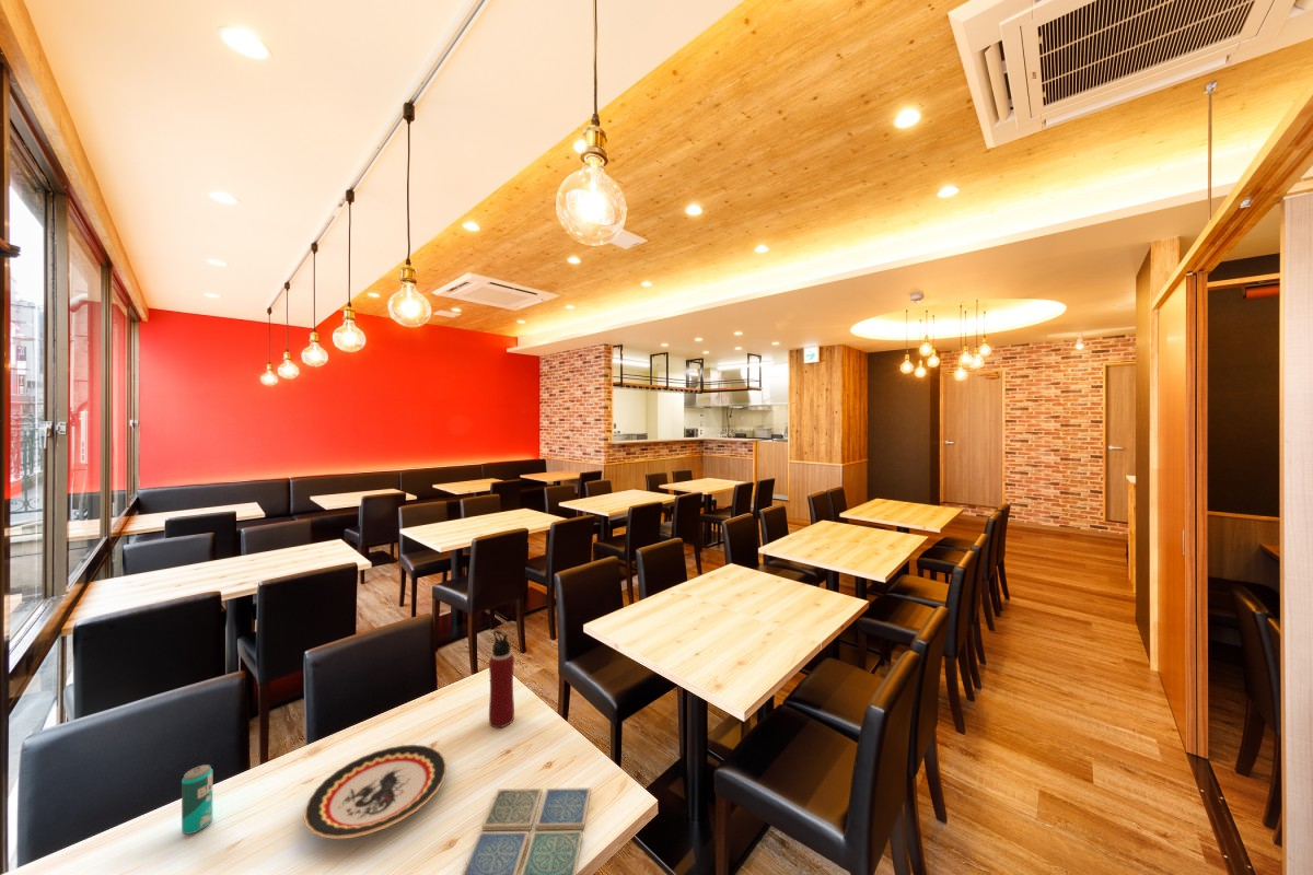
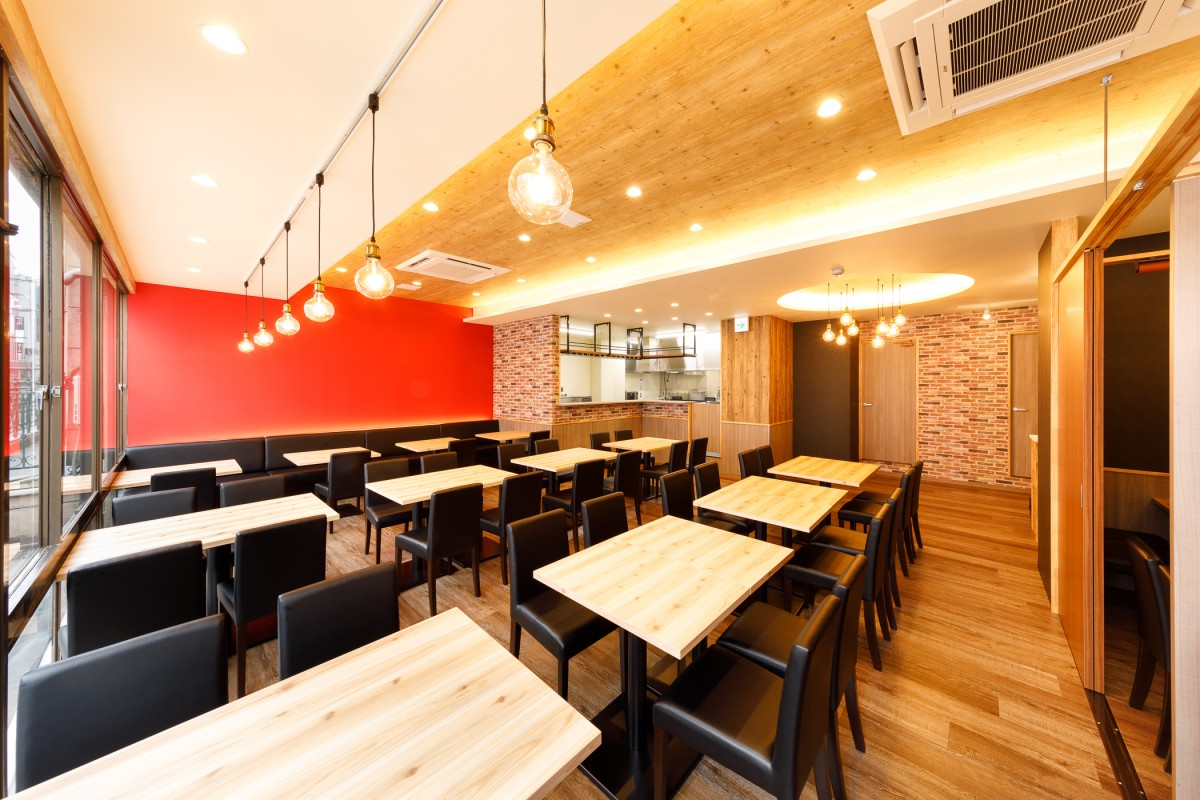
- beverage can [181,763,213,835]
- plate [303,744,448,840]
- water bottle [488,629,515,728]
- drink coaster [461,786,592,875]
